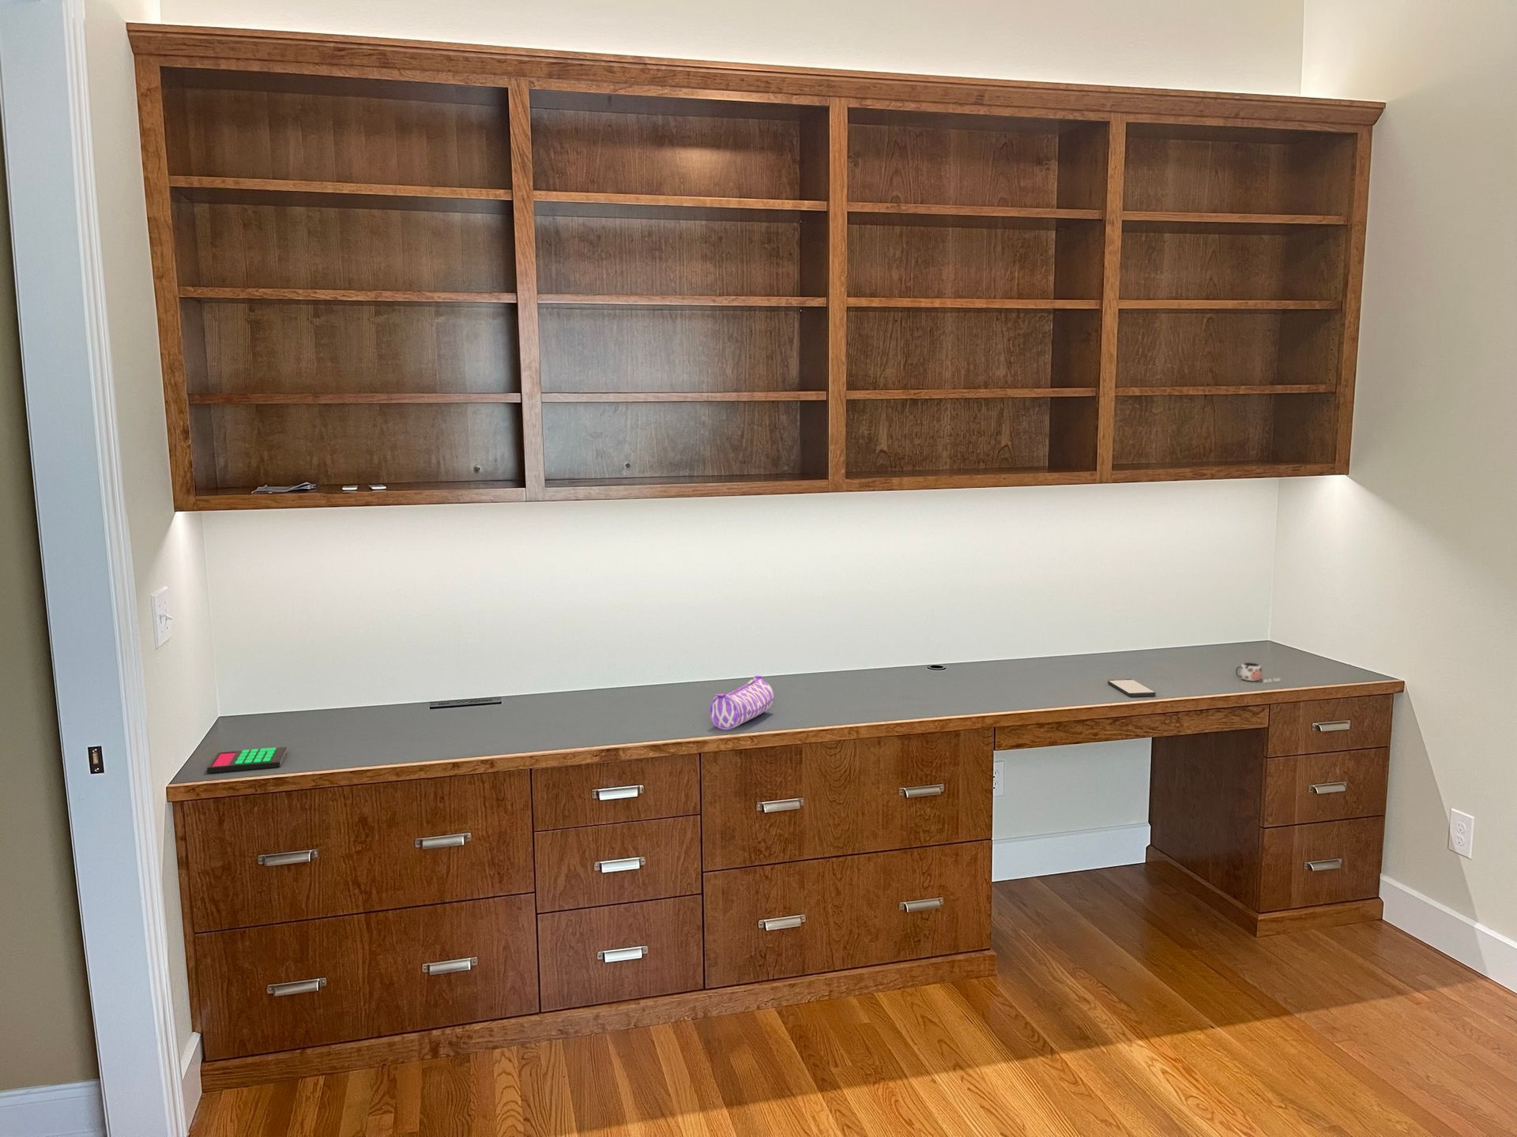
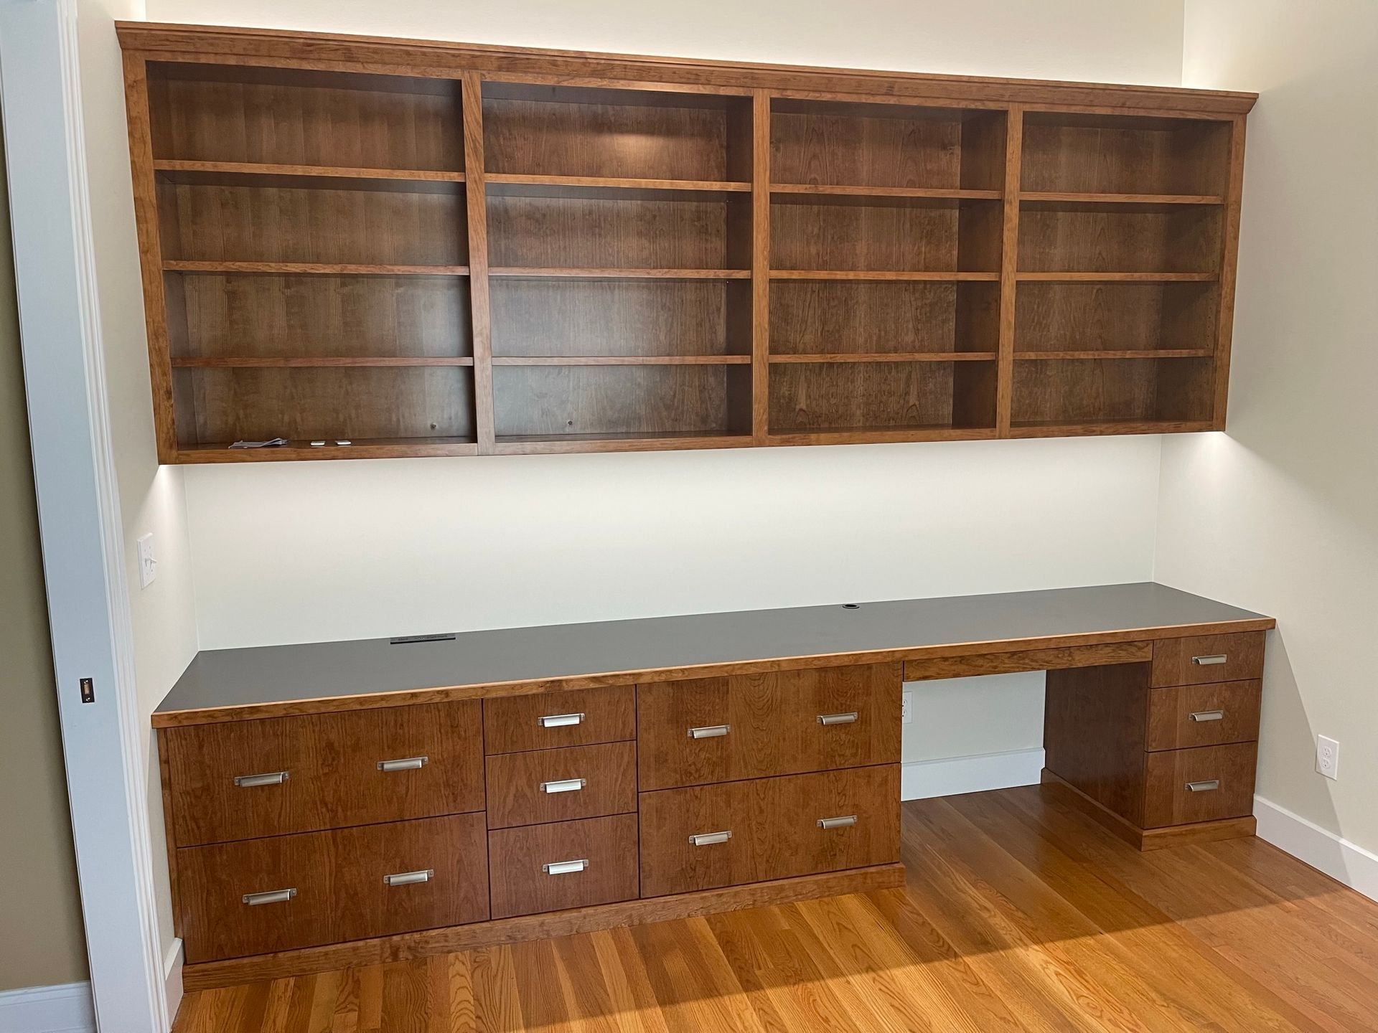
- smartphone [1107,678,1156,697]
- calculator [207,746,288,774]
- pencil case [708,675,775,731]
- mug [1235,662,1282,684]
